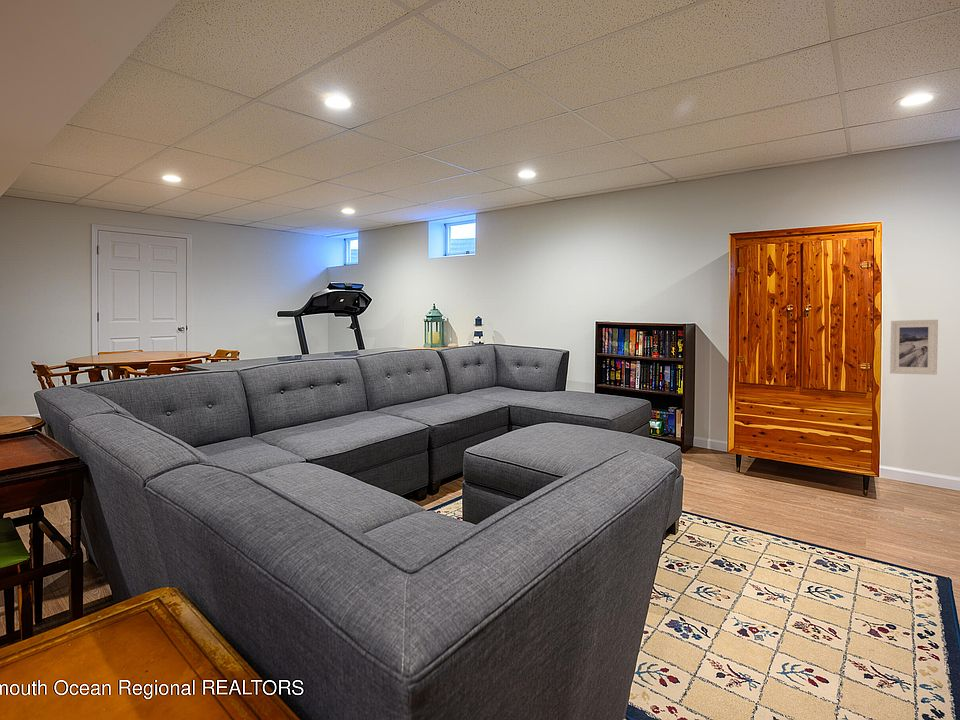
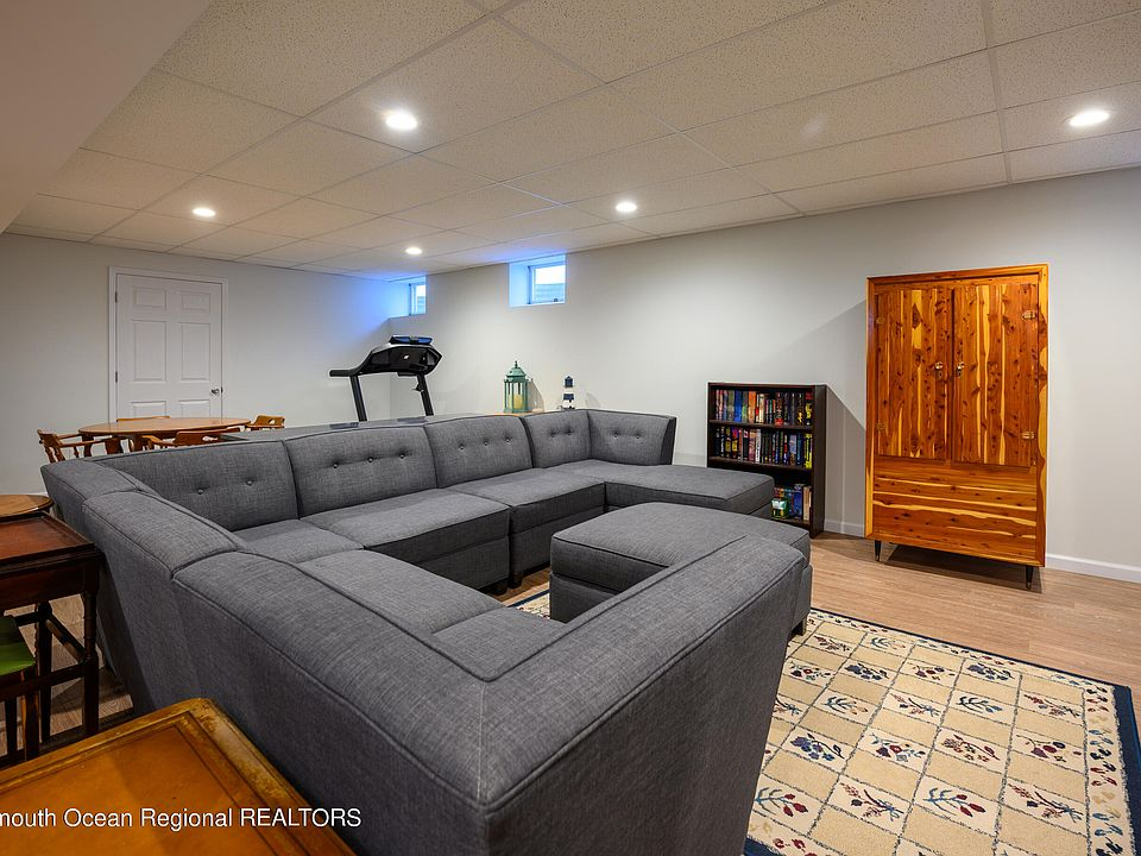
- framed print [889,319,939,376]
